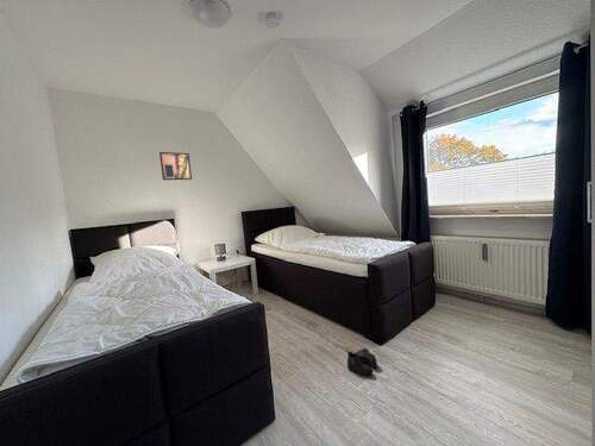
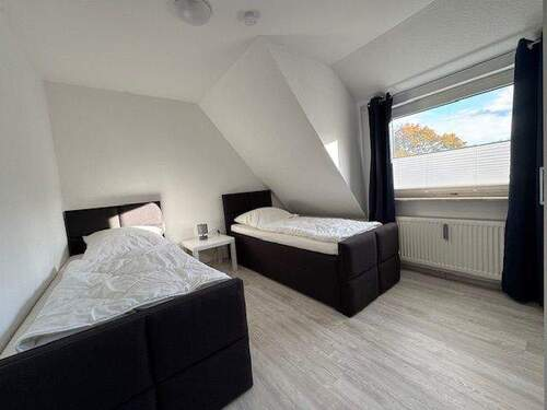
- boots [346,347,378,377]
- wall art [158,151,193,181]
